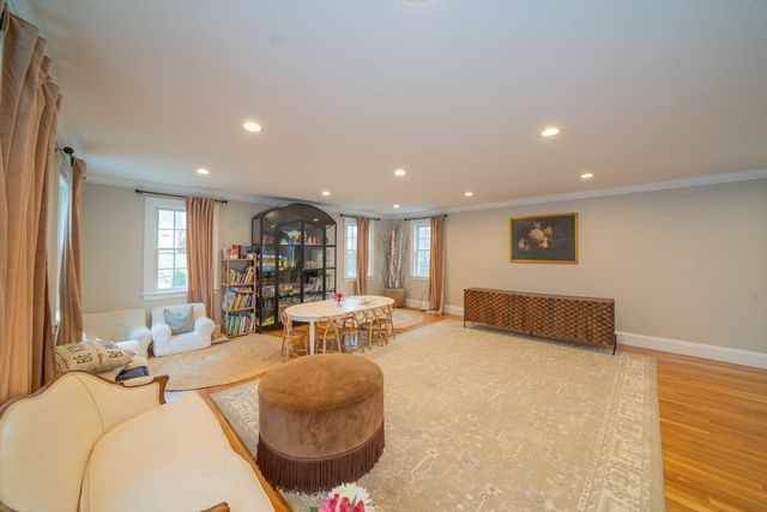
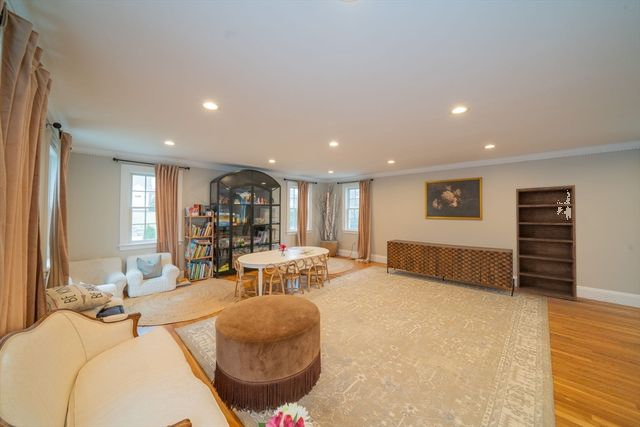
+ bookshelf [515,184,578,302]
